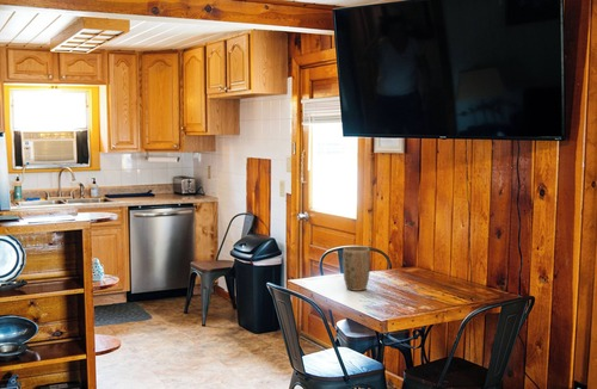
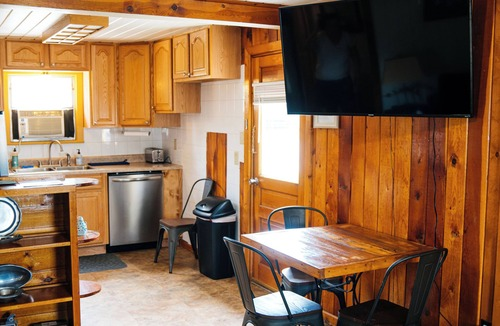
- plant pot [341,246,371,292]
